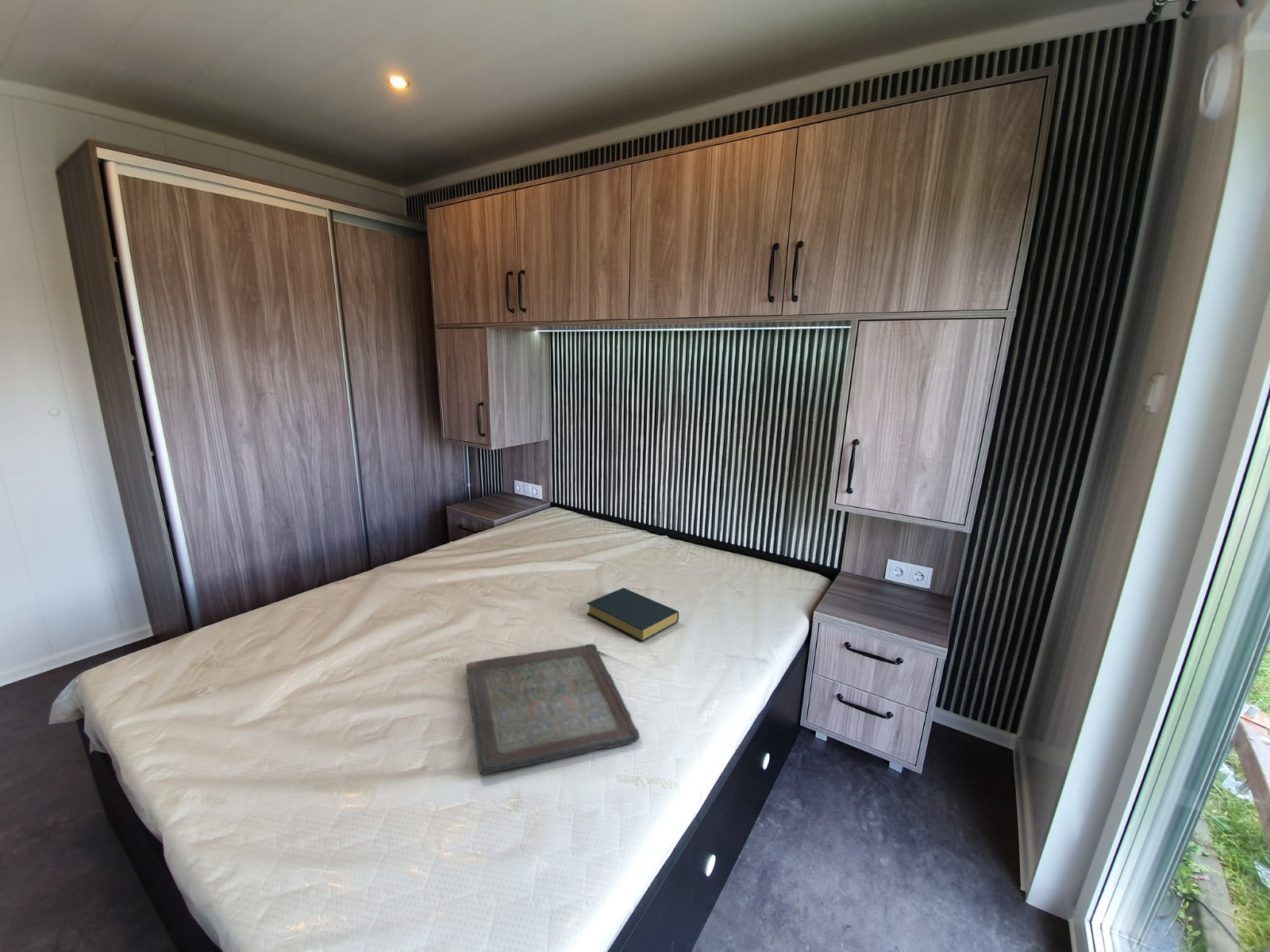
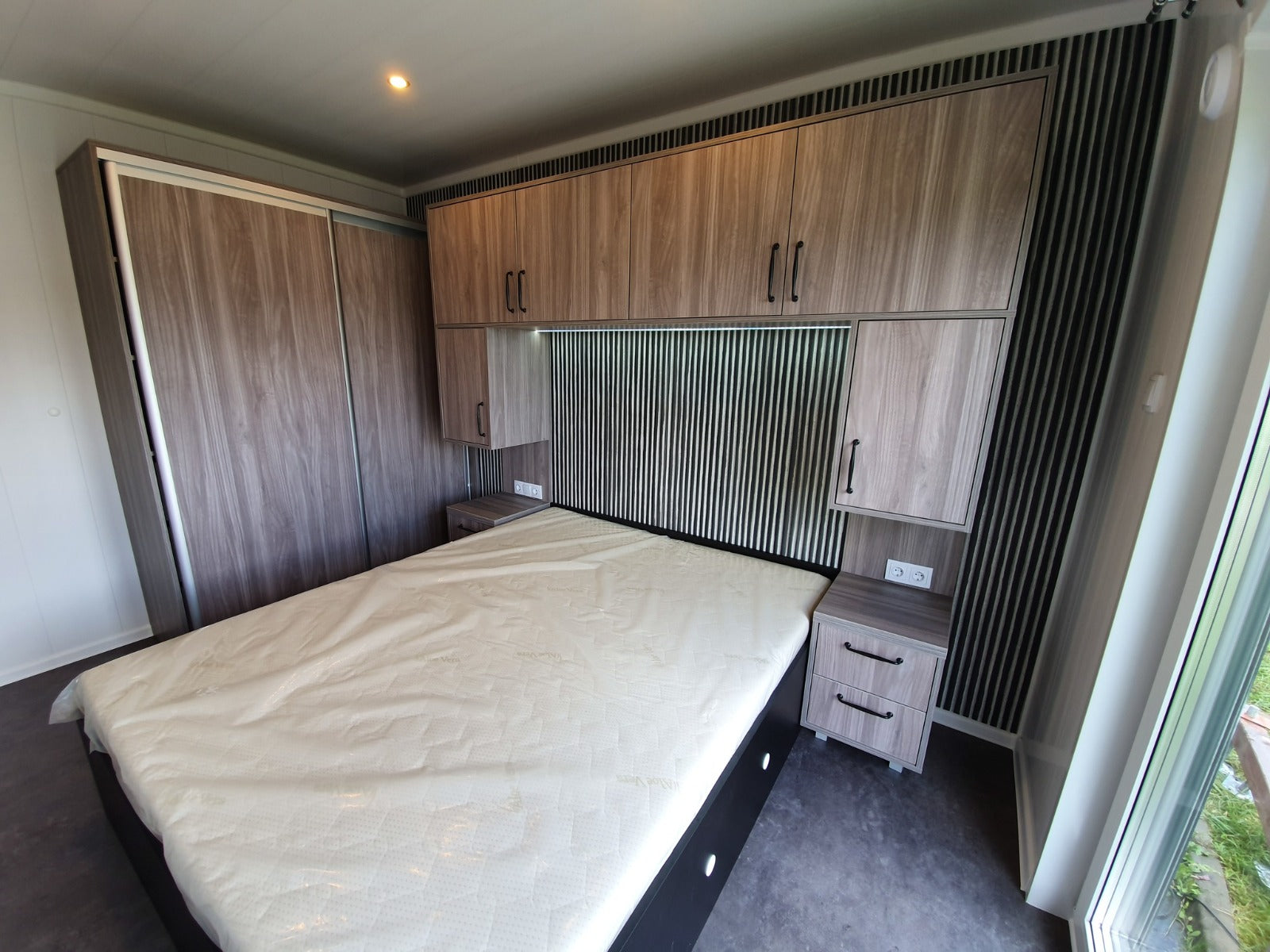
- hardback book [586,587,679,643]
- serving tray [465,643,641,775]
